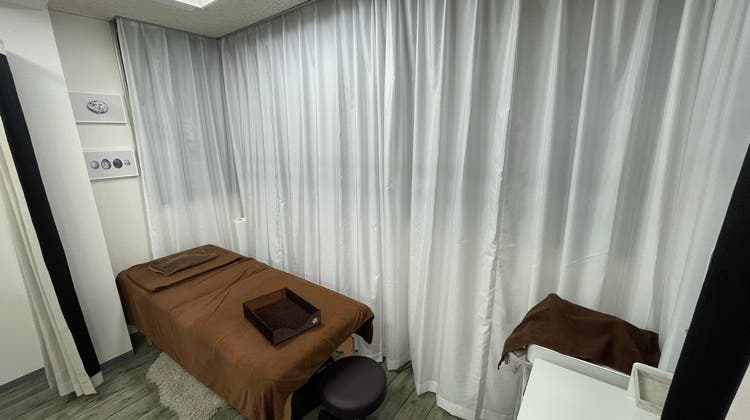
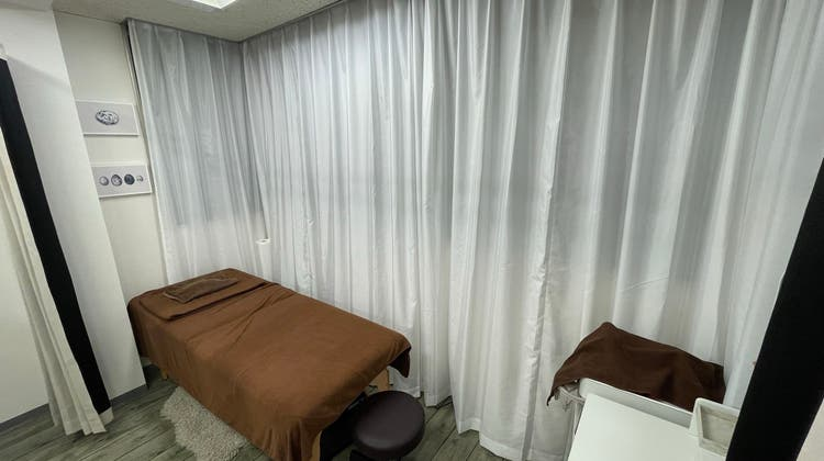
- tray [241,287,322,346]
